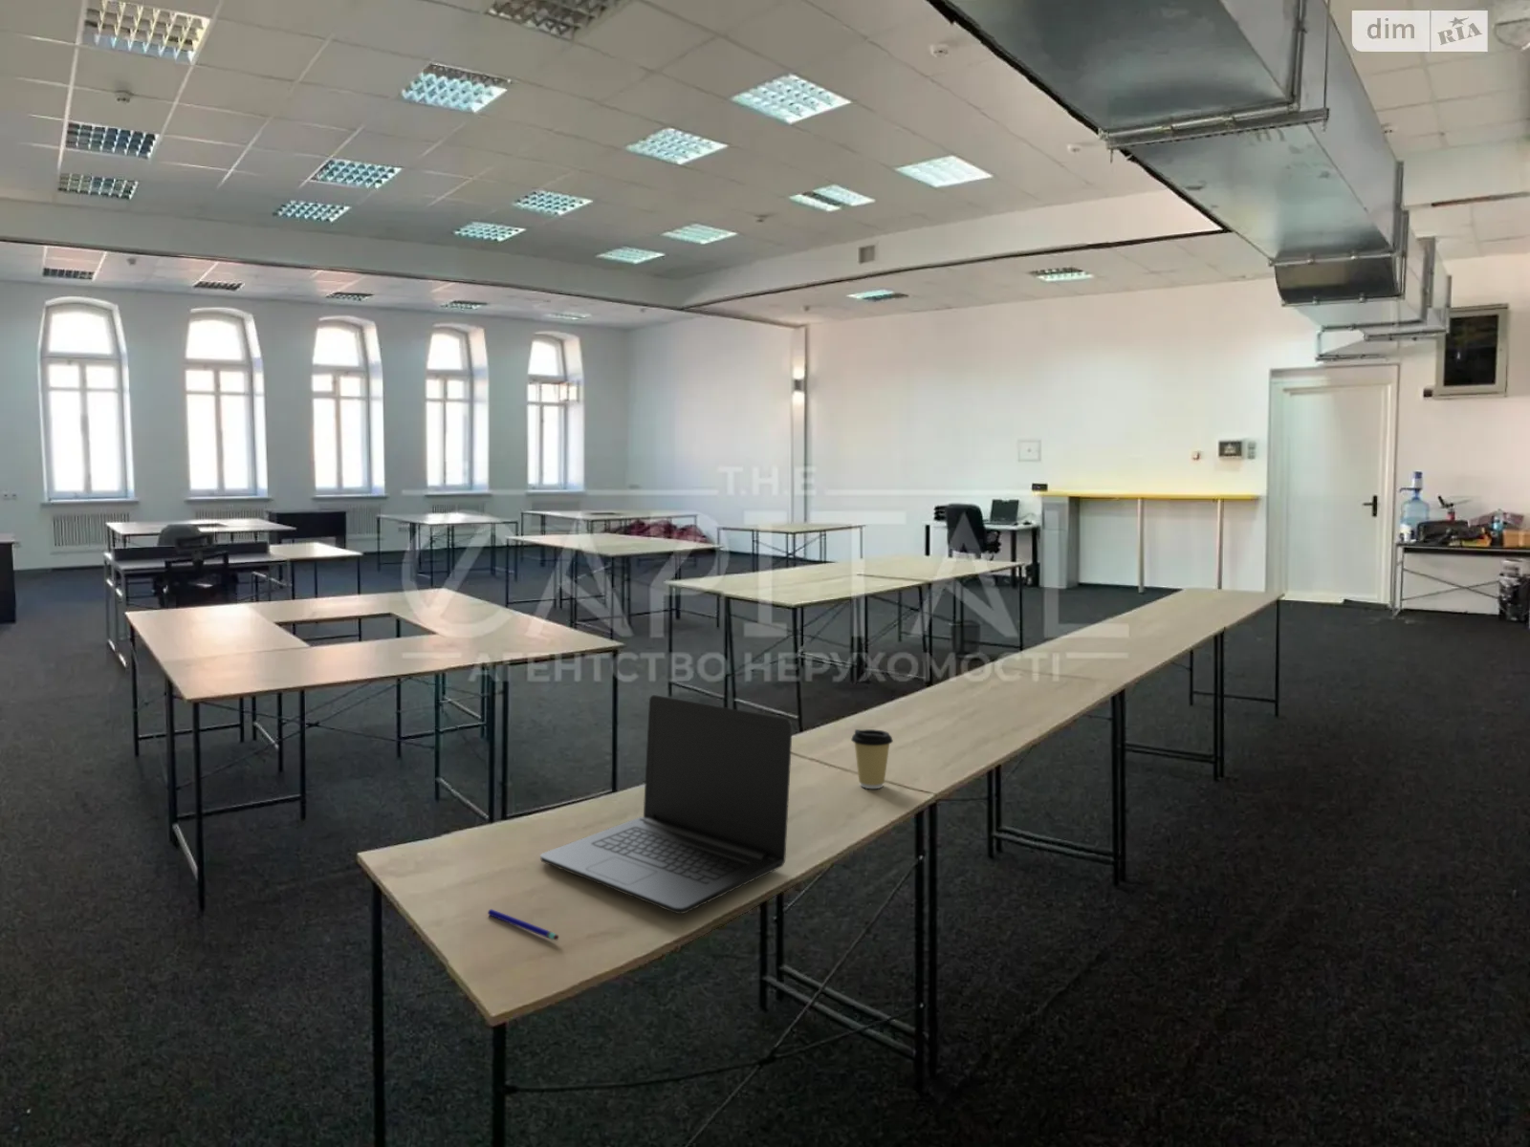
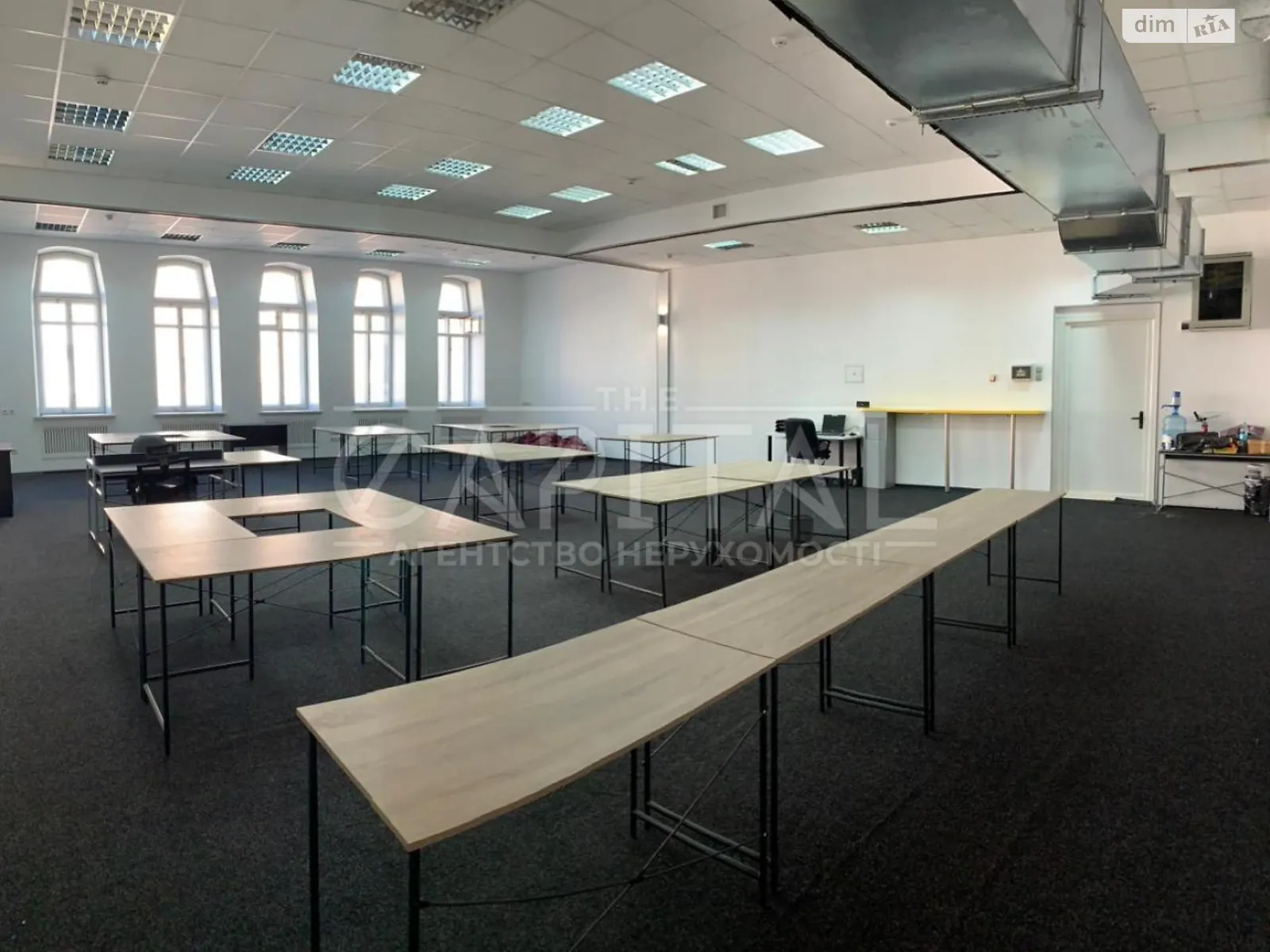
- coffee cup [851,729,894,789]
- pen [487,908,559,941]
- laptop [540,694,794,914]
